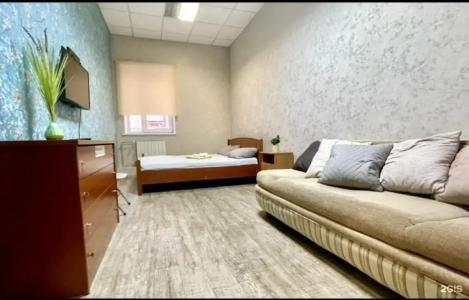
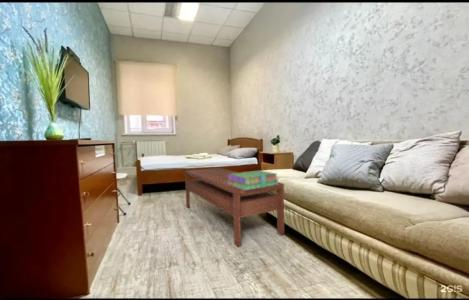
+ stack of books [227,169,279,190]
+ coffee table [184,167,285,248]
